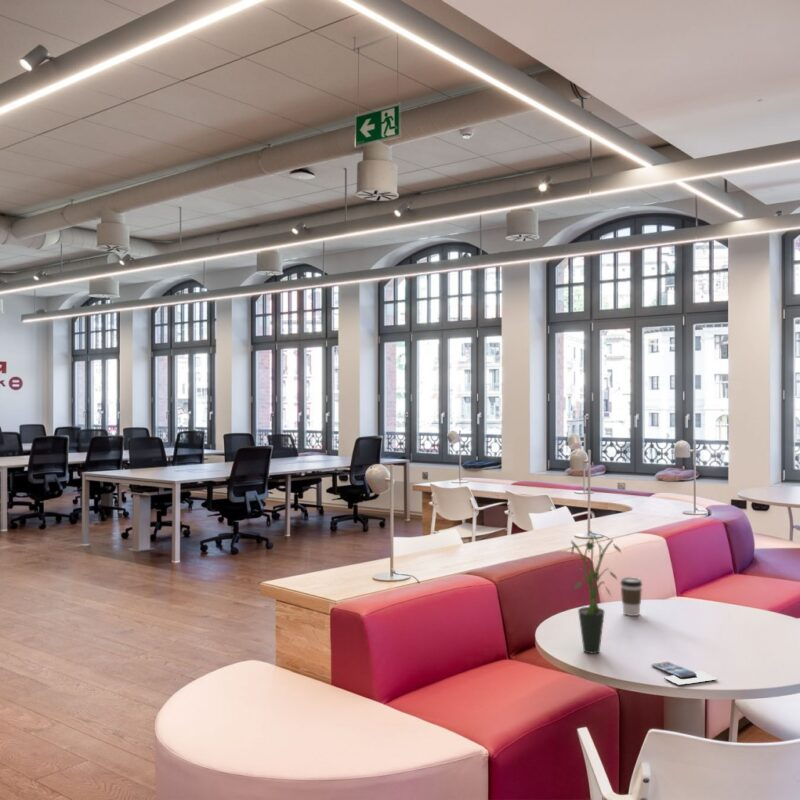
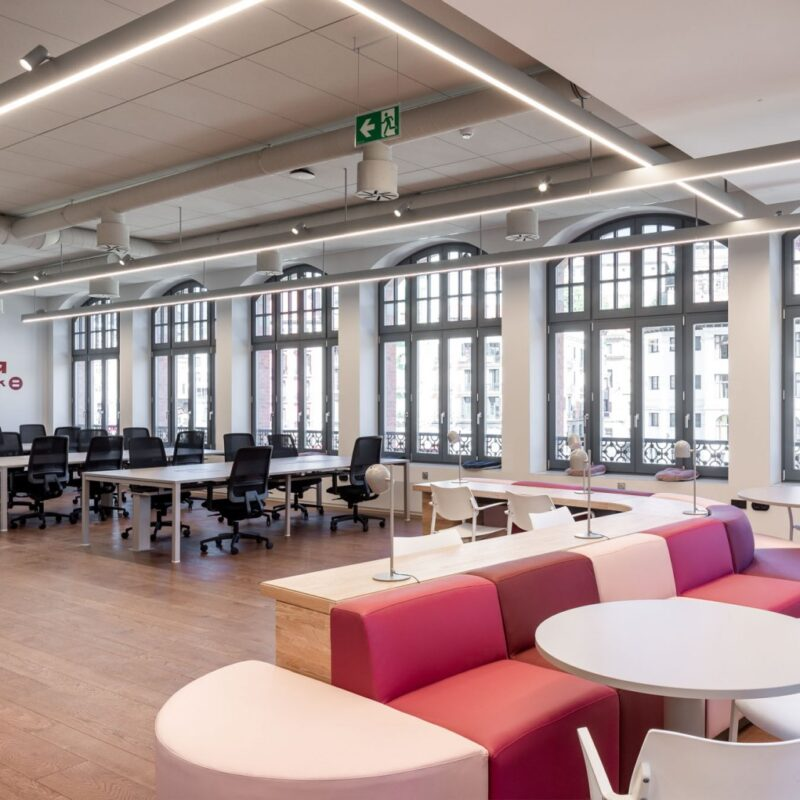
- smartphone [650,661,718,687]
- coffee cup [619,576,643,617]
- potted plant [570,533,622,655]
